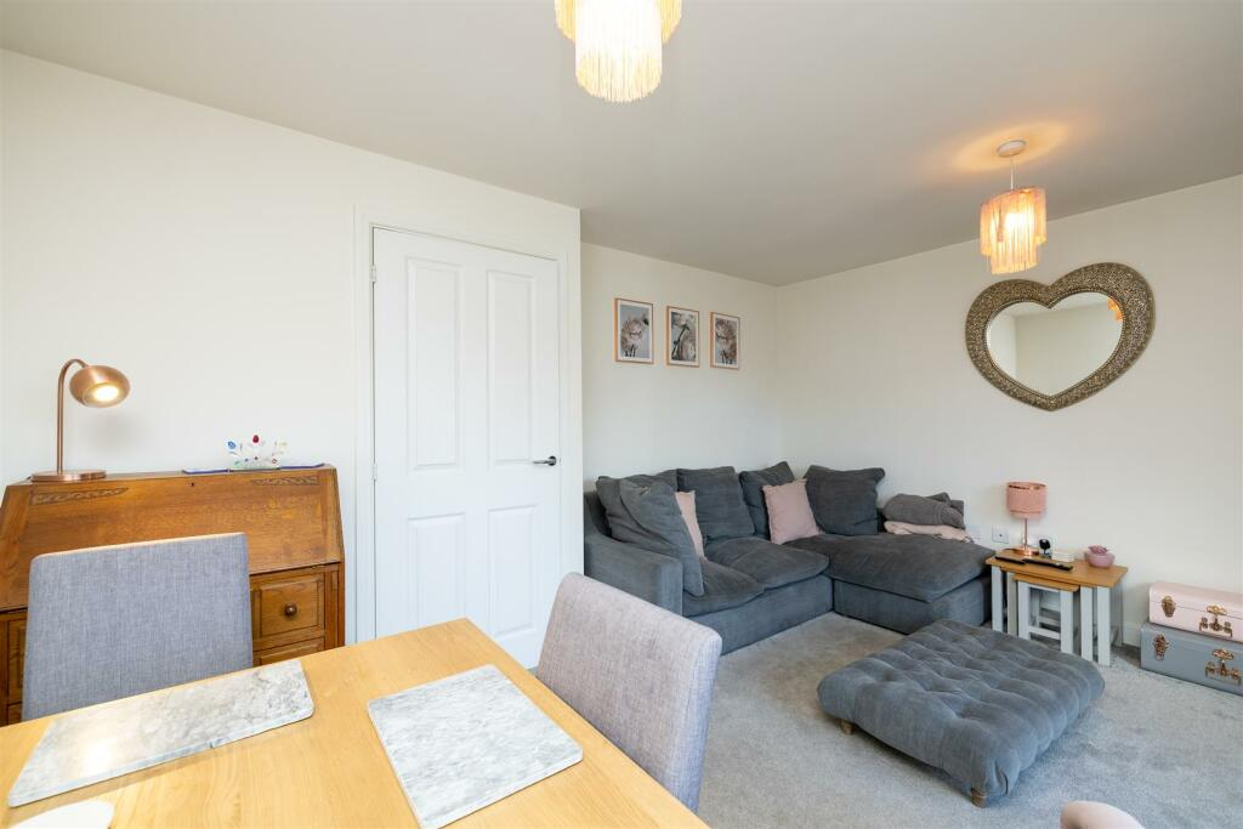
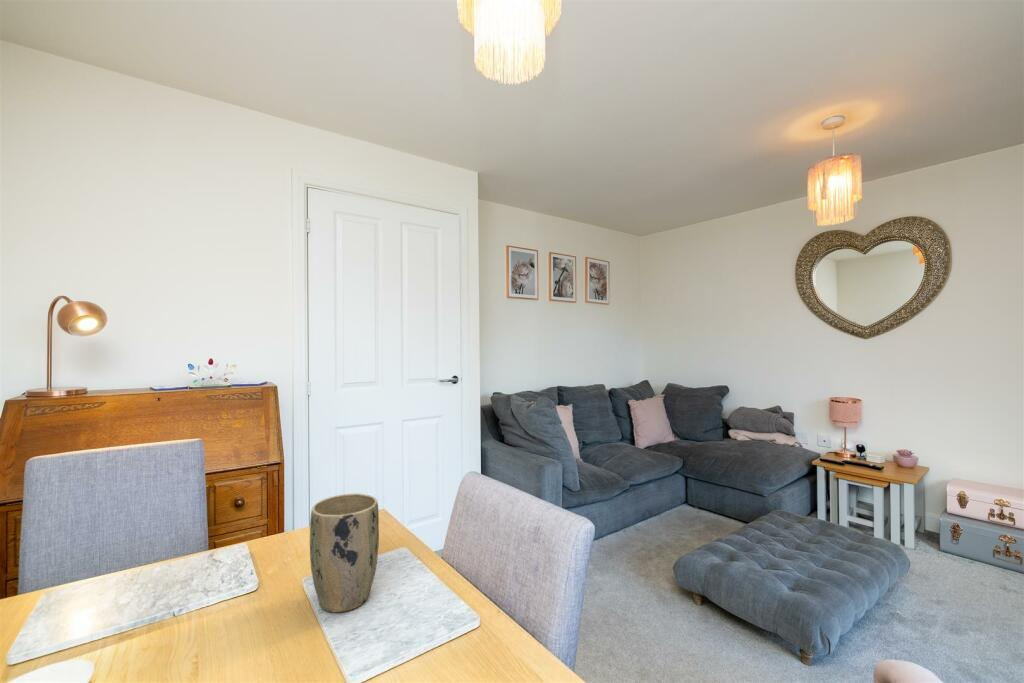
+ plant pot [309,493,380,614]
